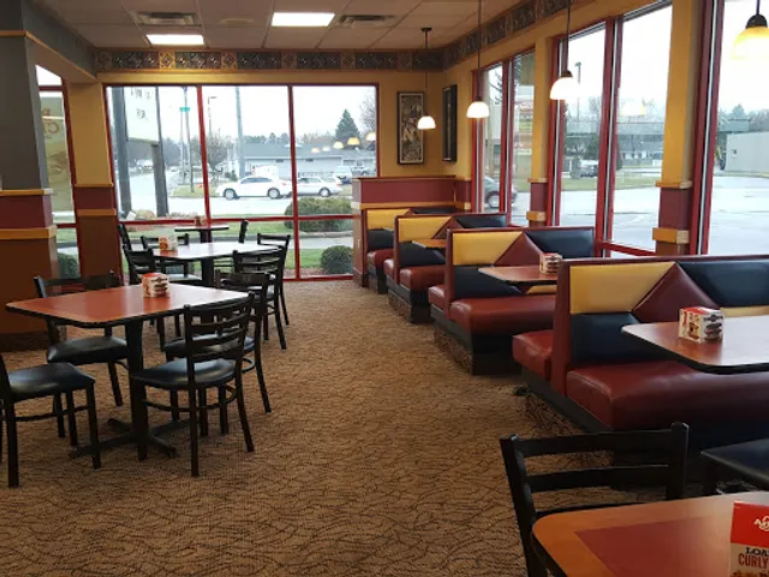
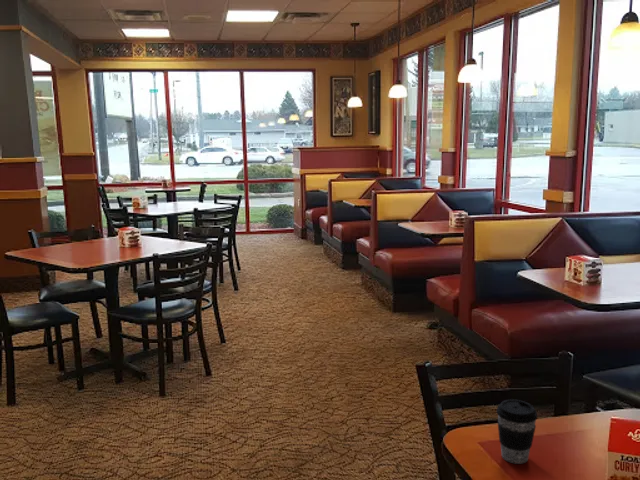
+ coffee cup [495,398,538,465]
